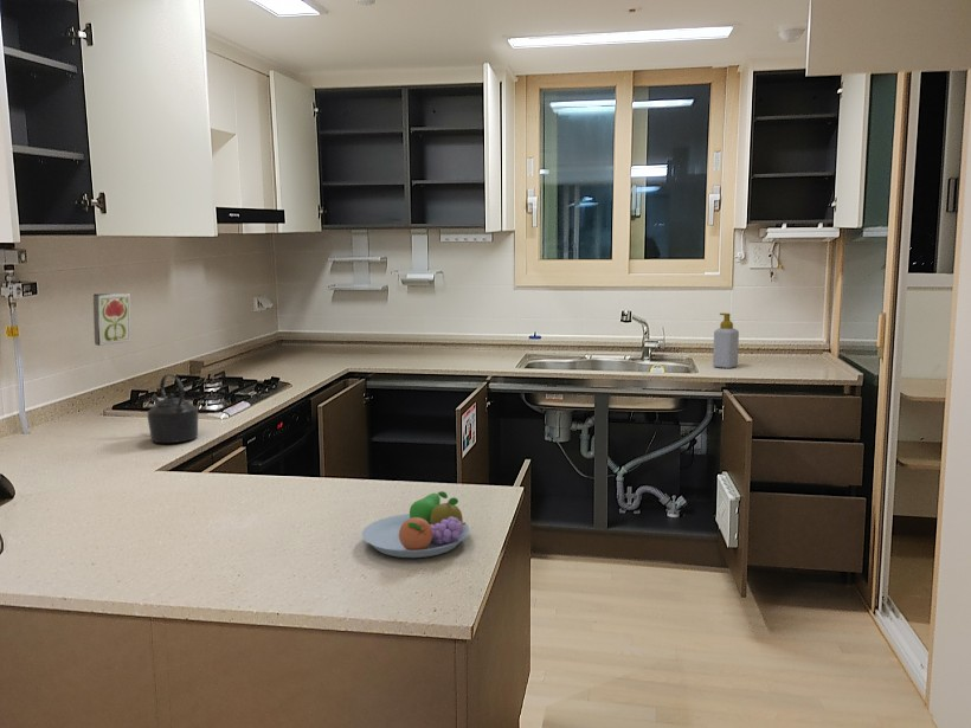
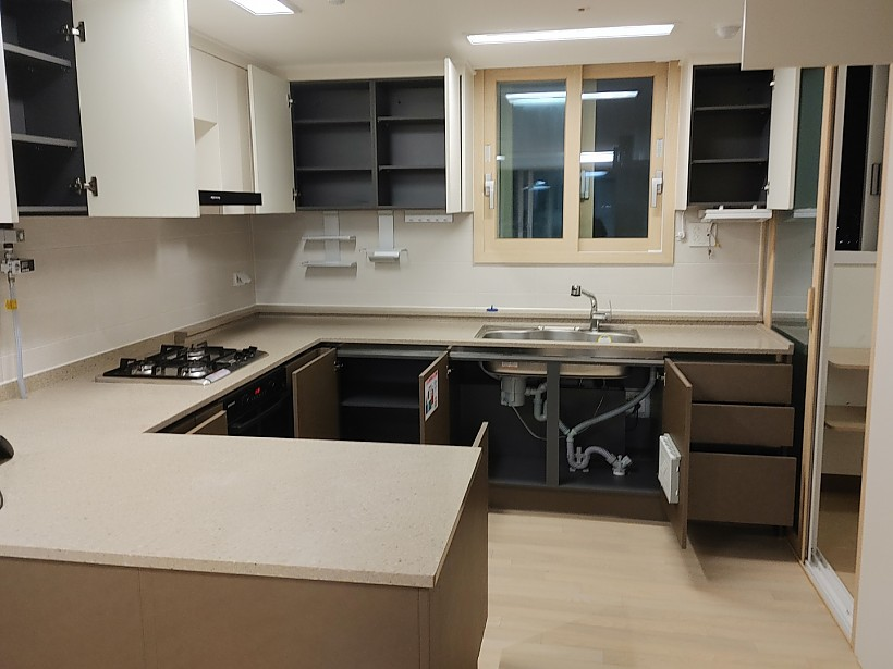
- decorative tile [92,292,131,347]
- kettle [147,373,199,444]
- soap bottle [712,313,740,369]
- fruit bowl [361,490,471,559]
